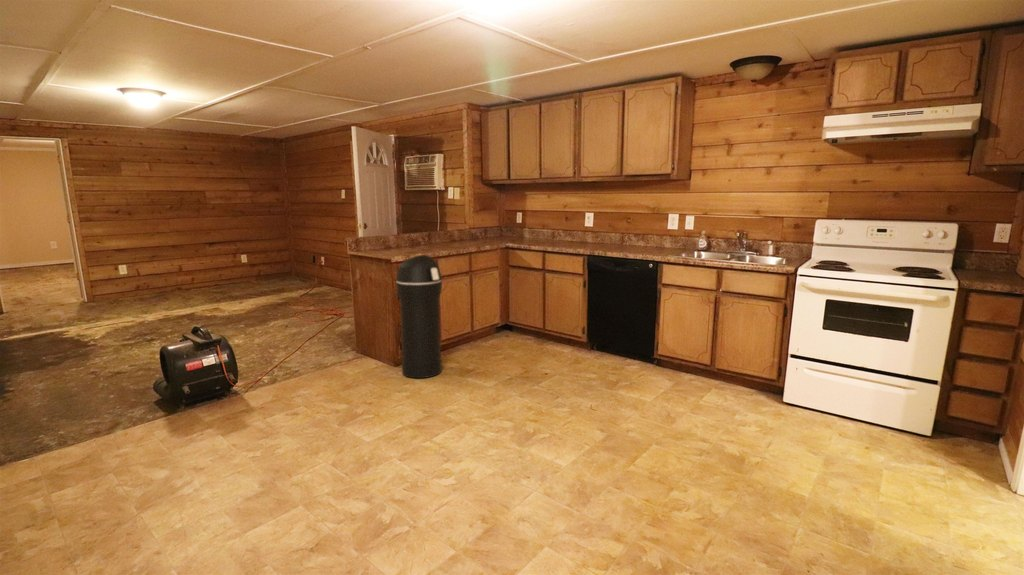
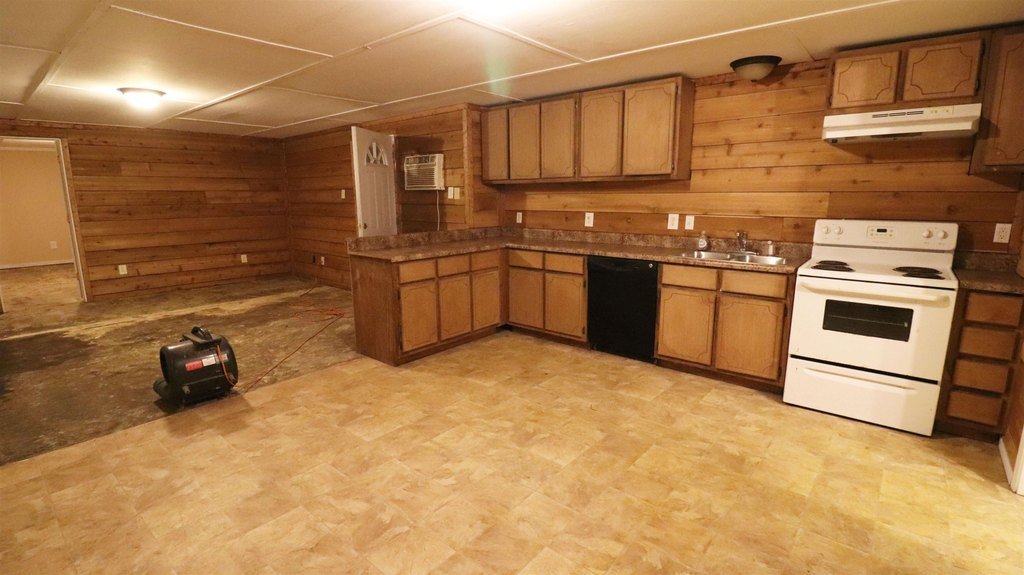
- trash can [395,254,443,379]
